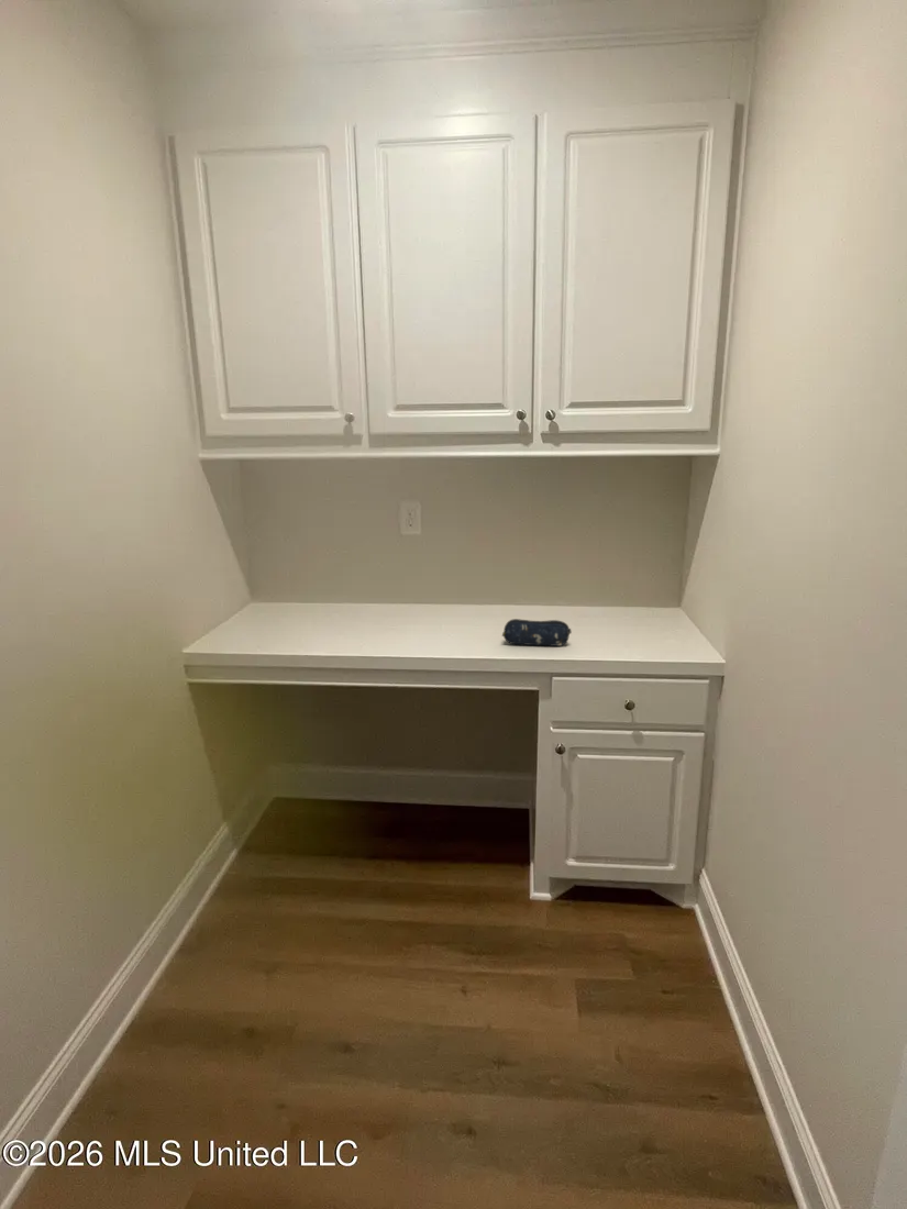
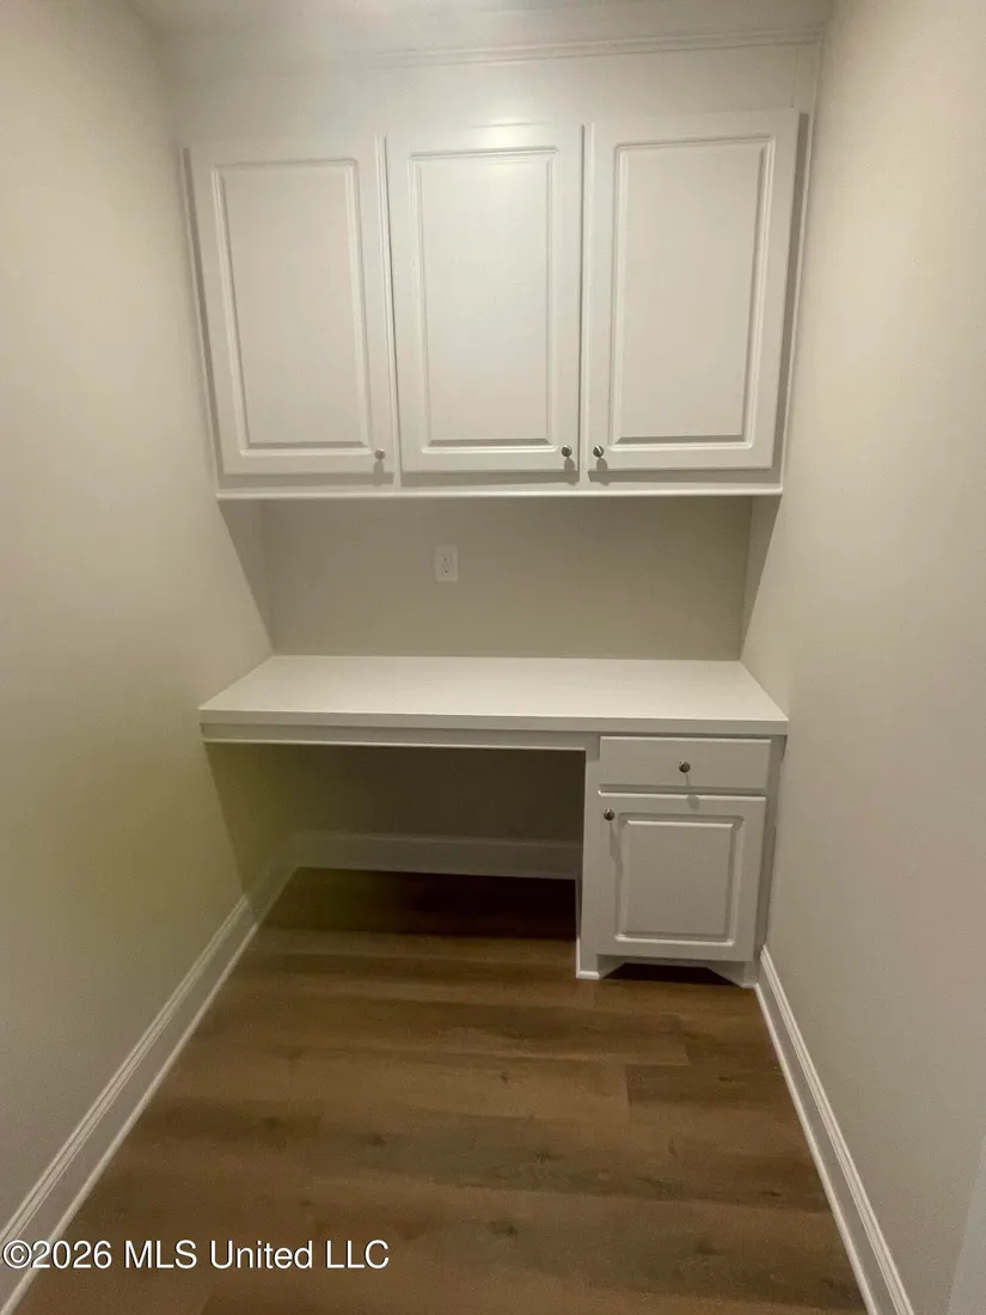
- pencil case [501,618,572,647]
